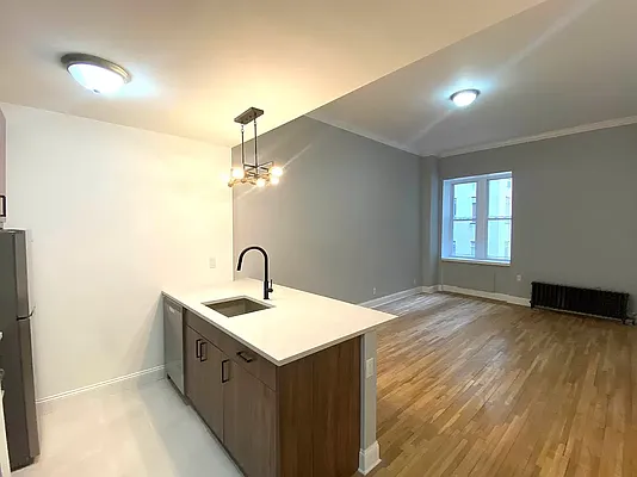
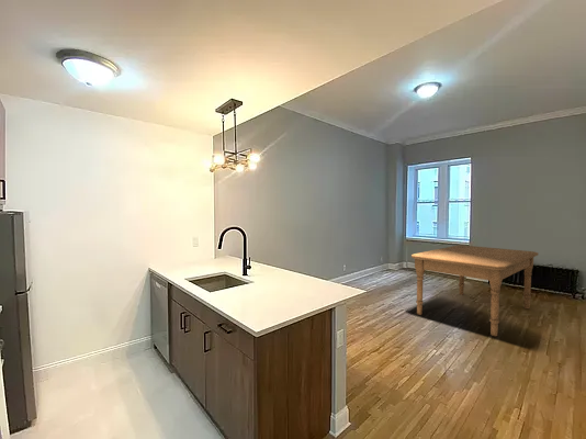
+ dining table [410,244,539,337]
